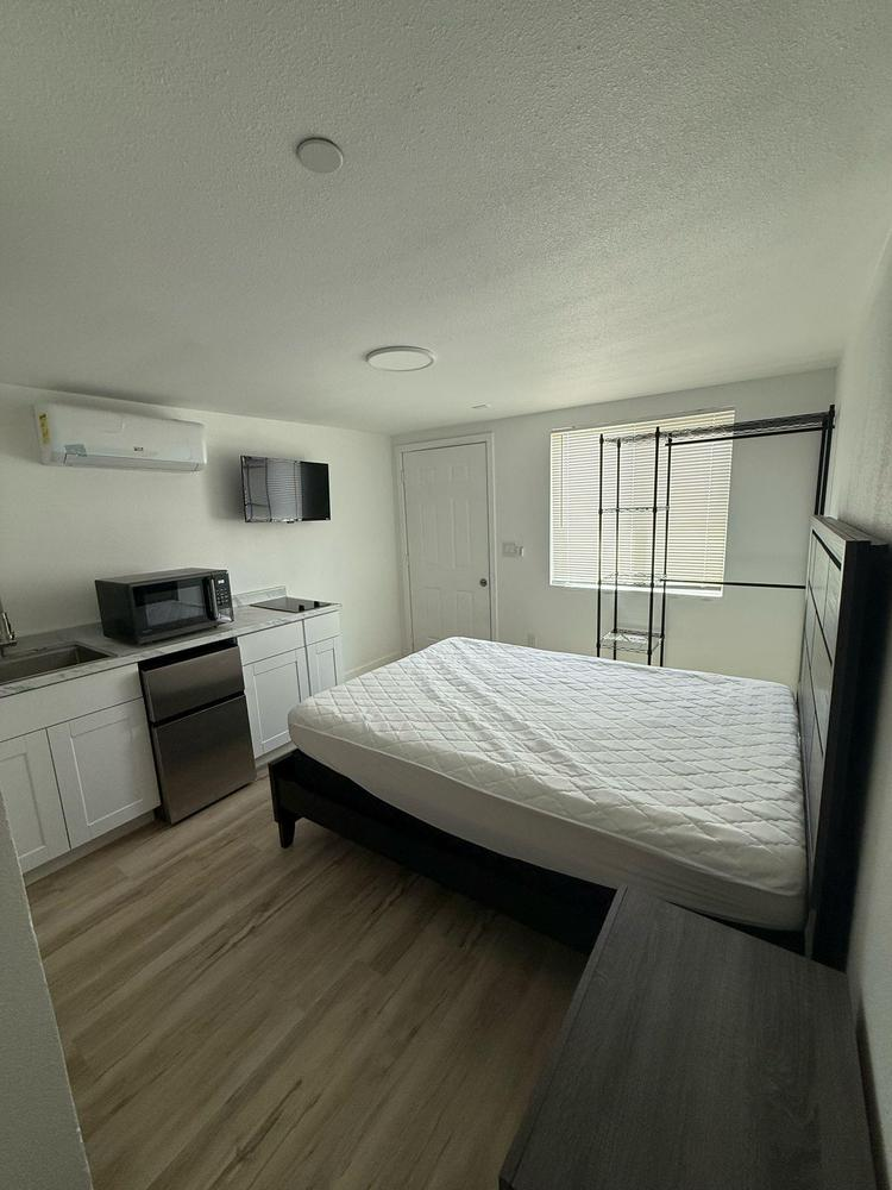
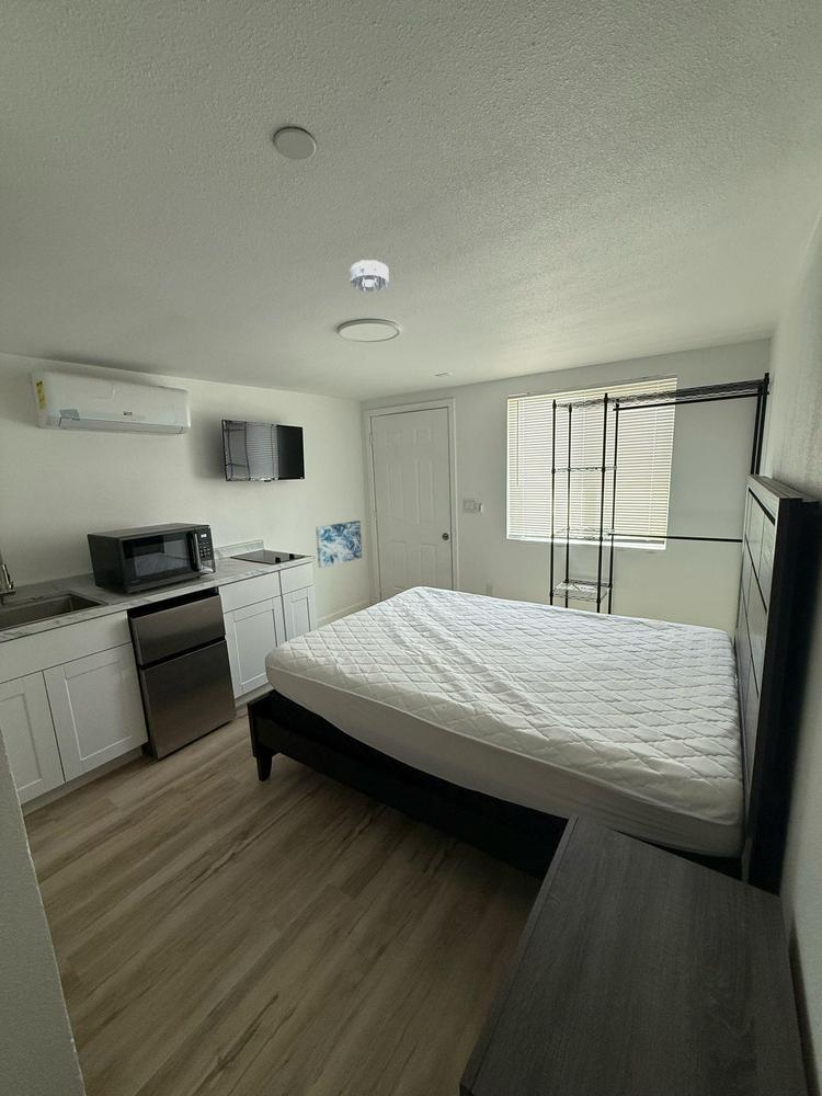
+ smoke detector [349,259,390,293]
+ wall art [315,520,363,569]
